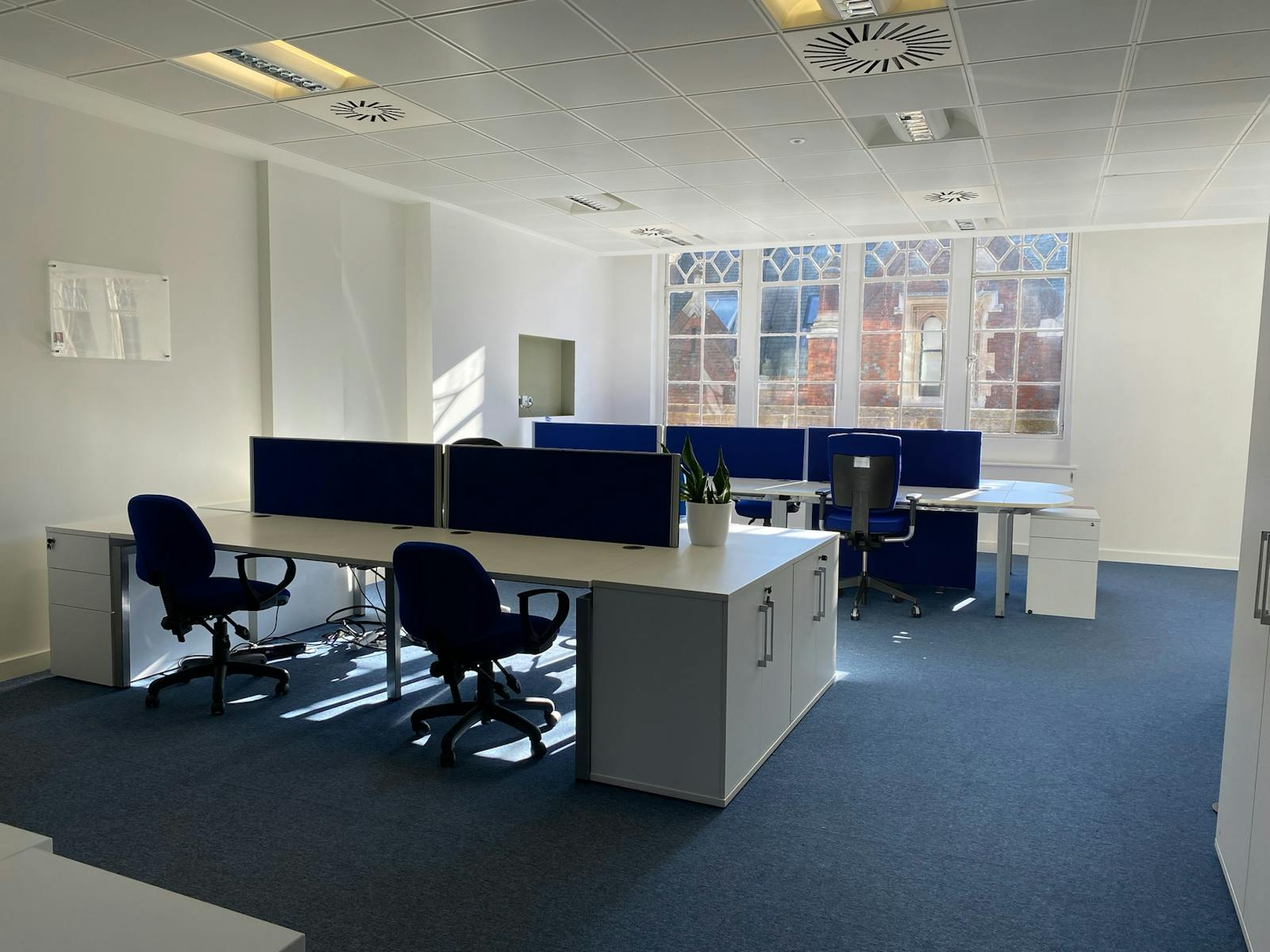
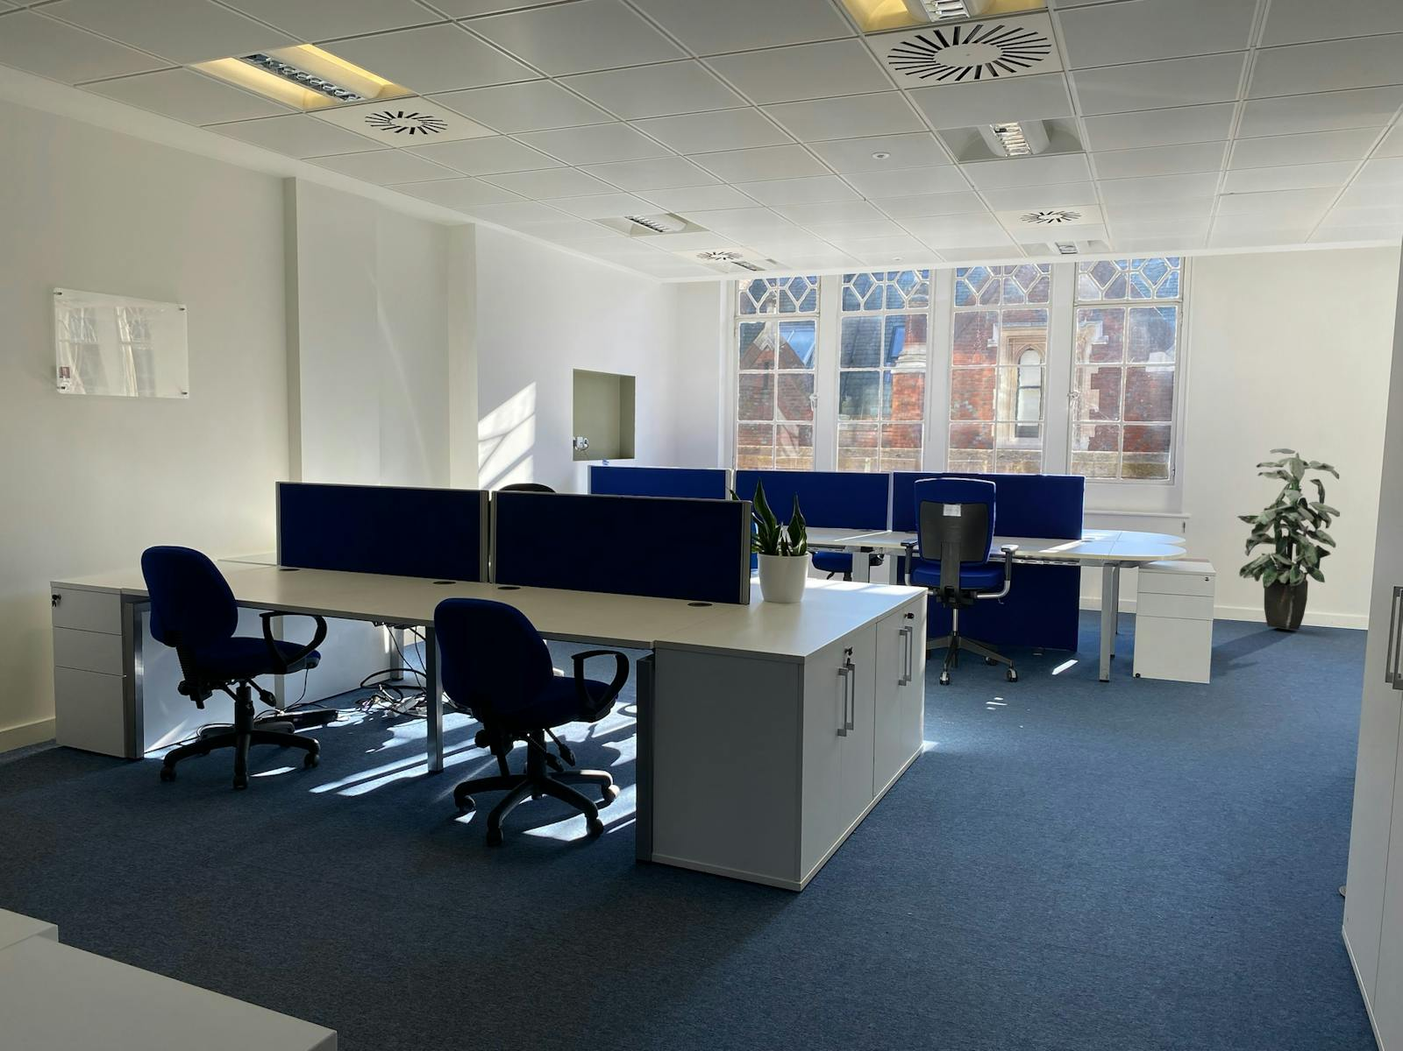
+ indoor plant [1236,447,1341,630]
